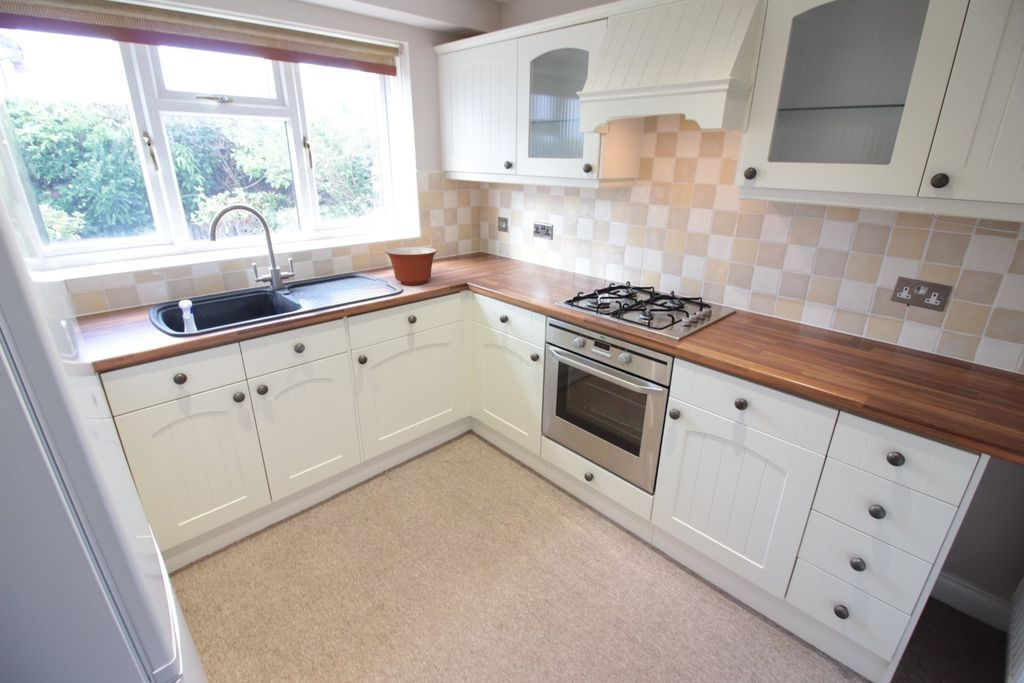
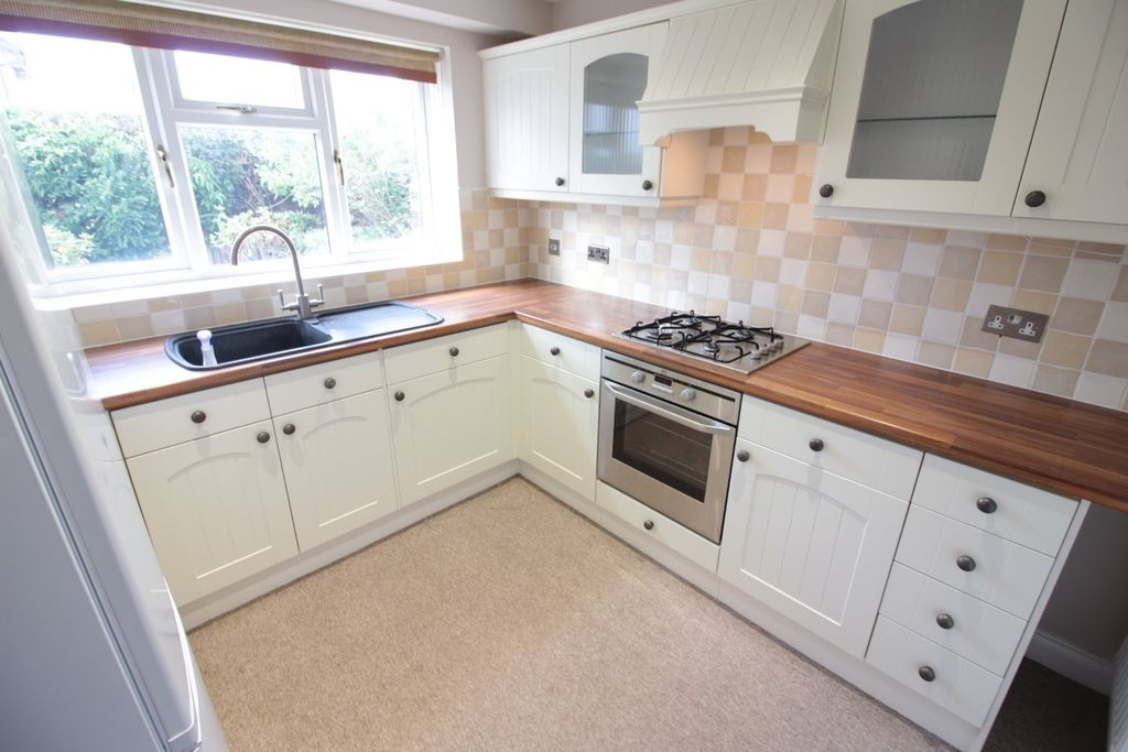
- mixing bowl [385,246,438,286]
